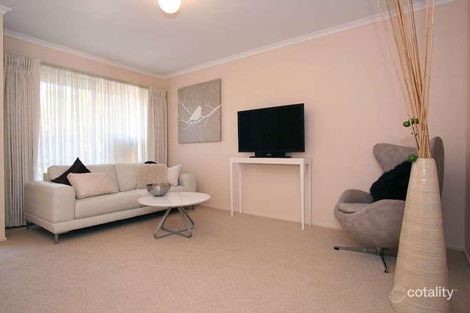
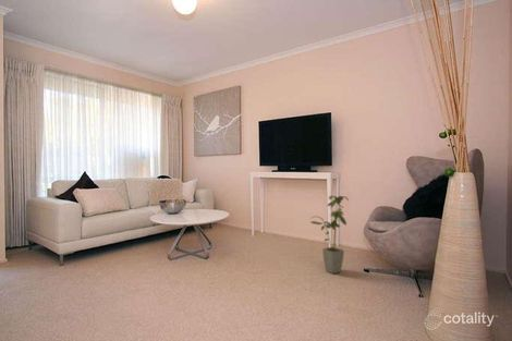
+ house plant [309,195,350,275]
